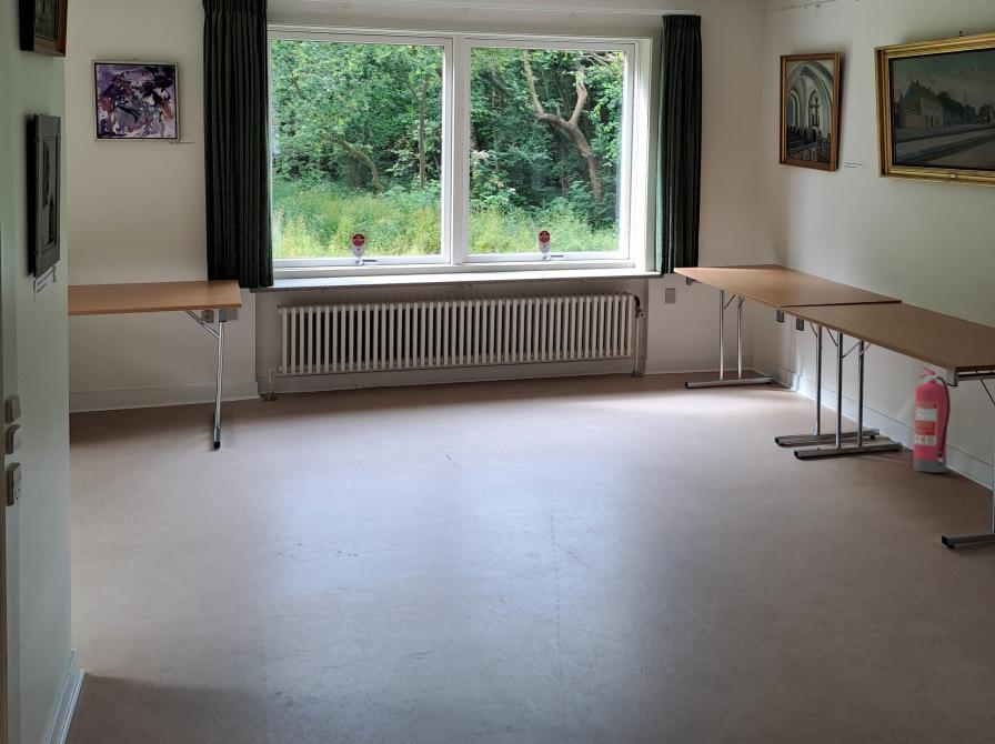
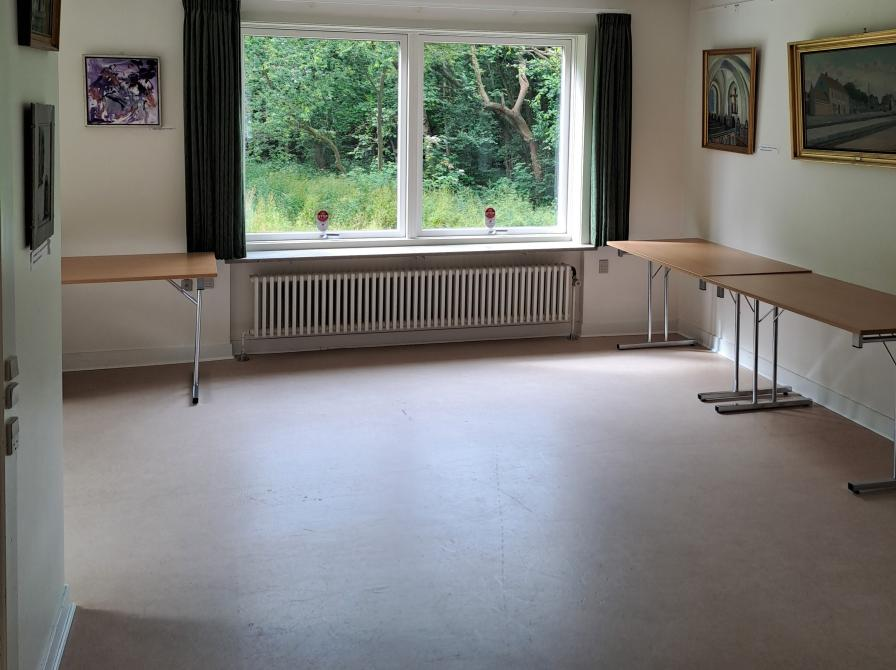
- fire extinguisher [912,365,952,473]
